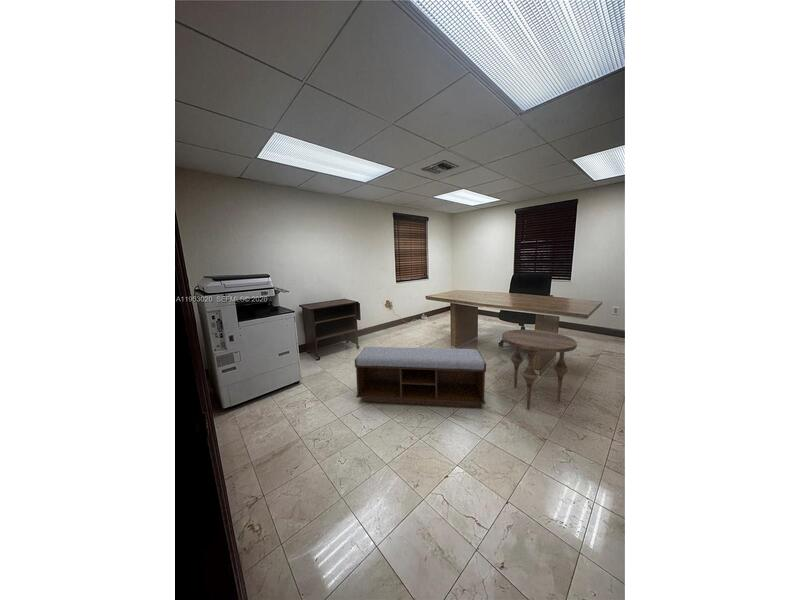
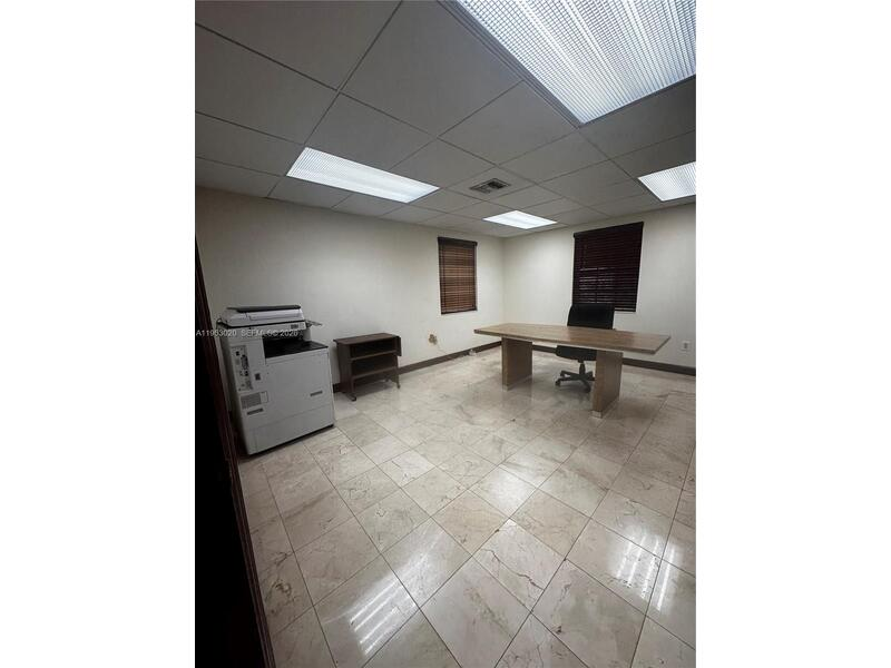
- side table [501,329,578,410]
- bench [354,346,487,408]
